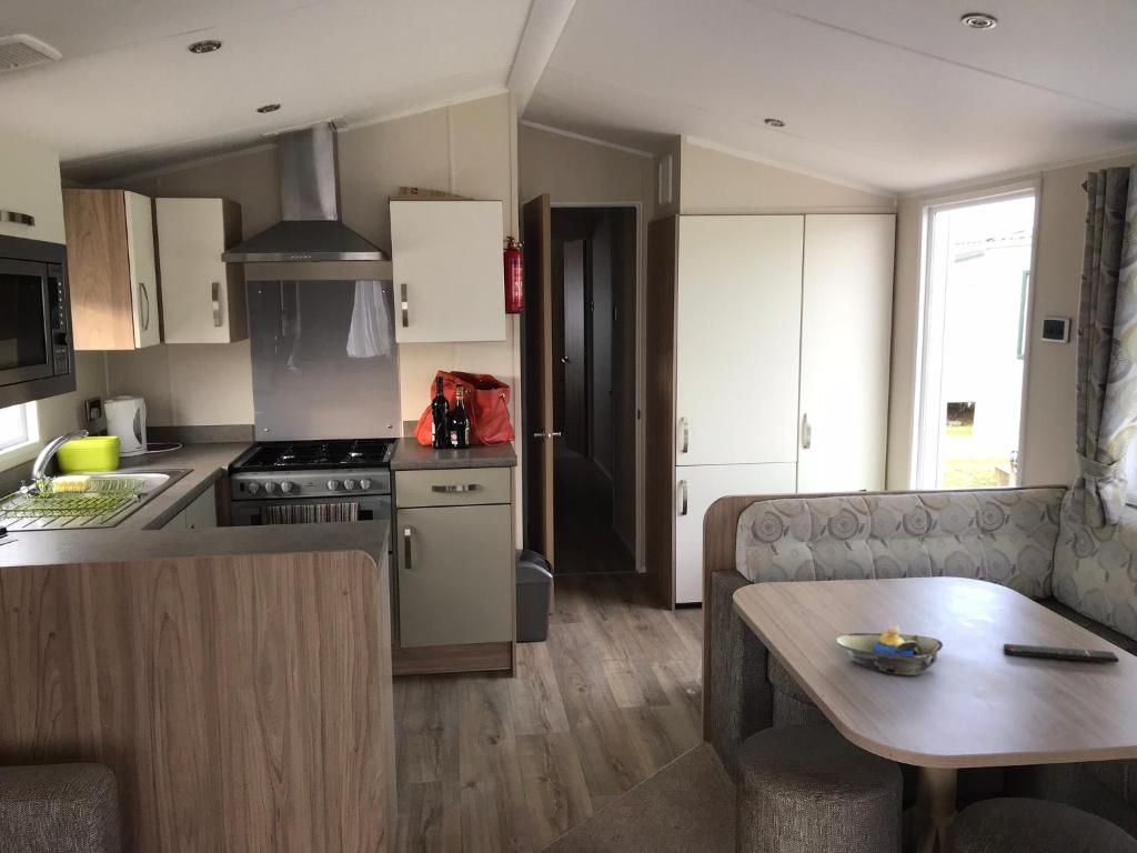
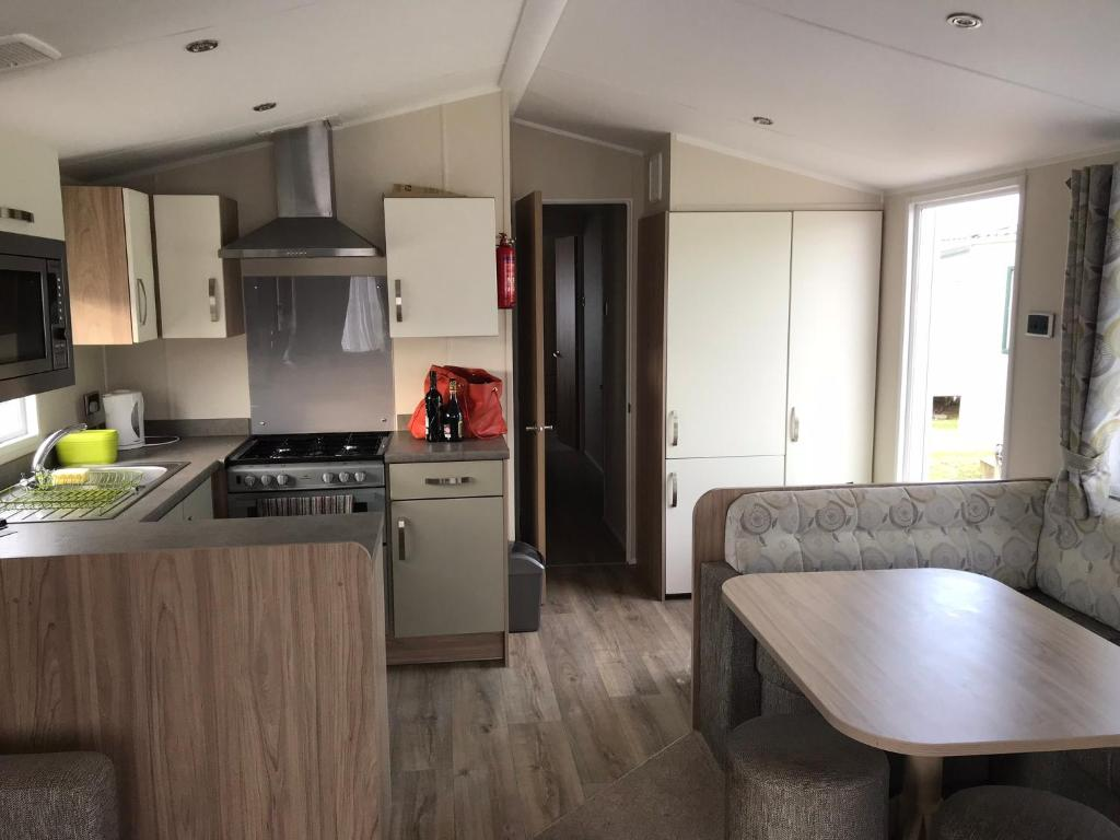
- decorative bowl [834,622,944,676]
- remote control [1003,643,1120,664]
